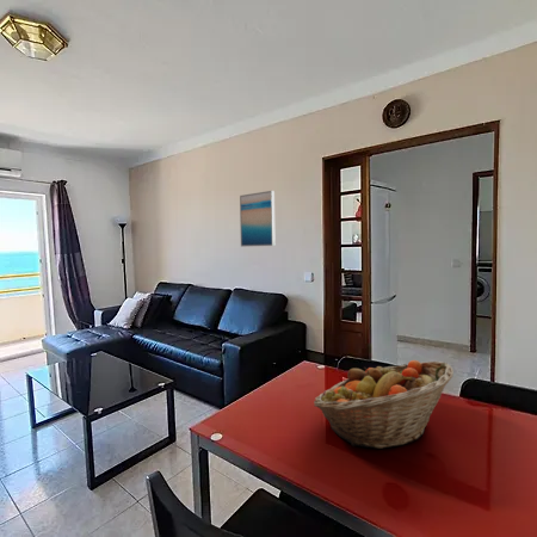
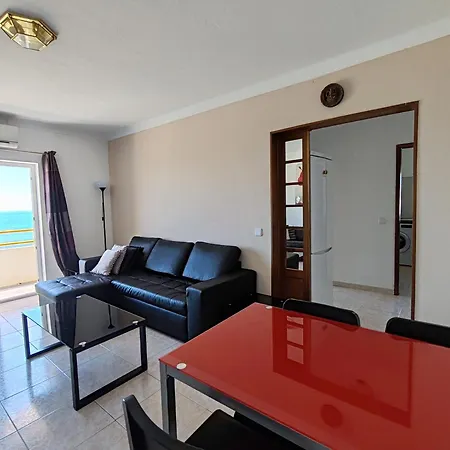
- fruit basket [313,359,455,450]
- wall art [239,190,276,247]
